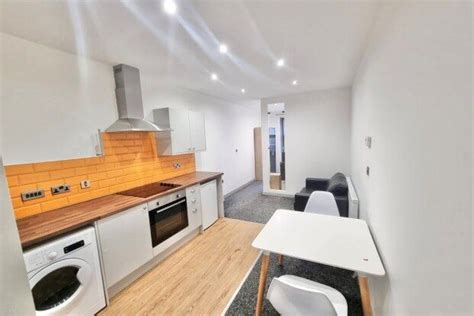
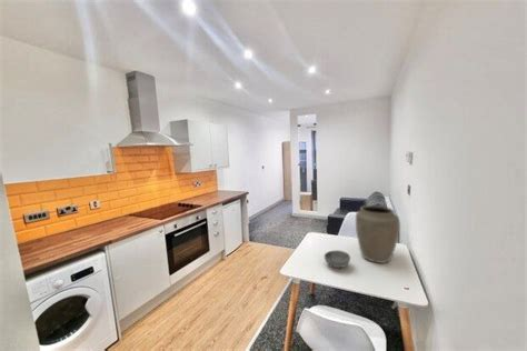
+ bowl [324,249,351,269]
+ vase [355,204,400,264]
